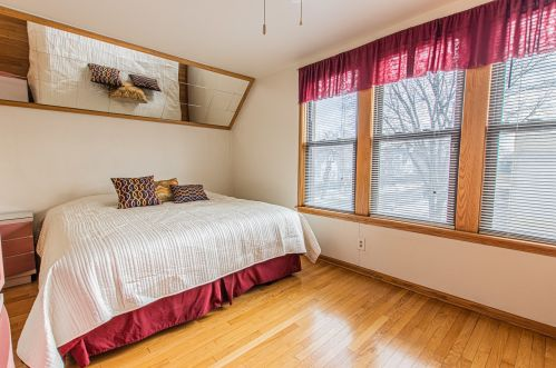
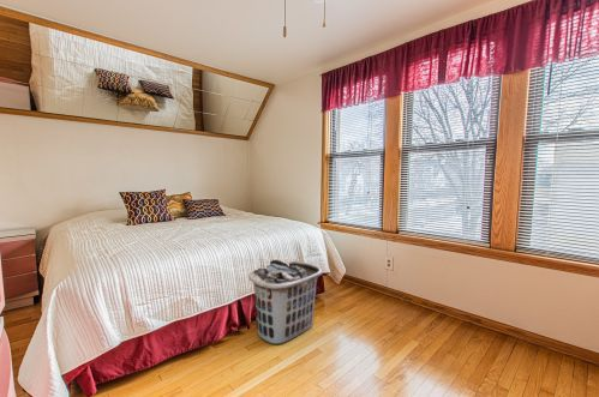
+ clothes hamper [247,259,323,345]
